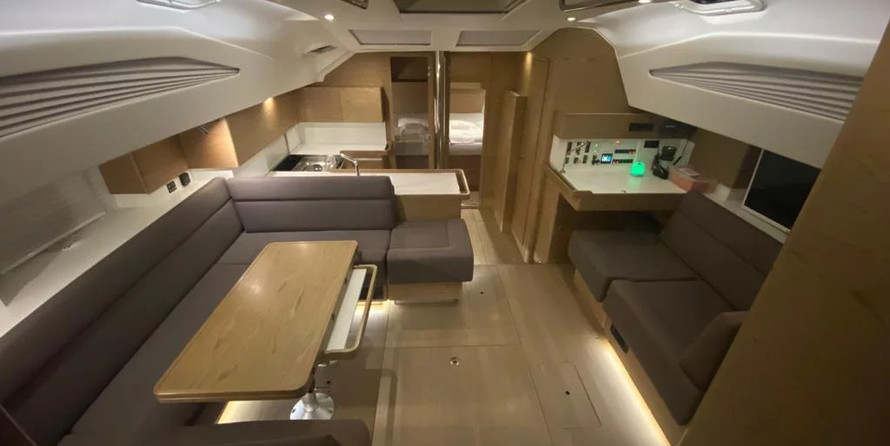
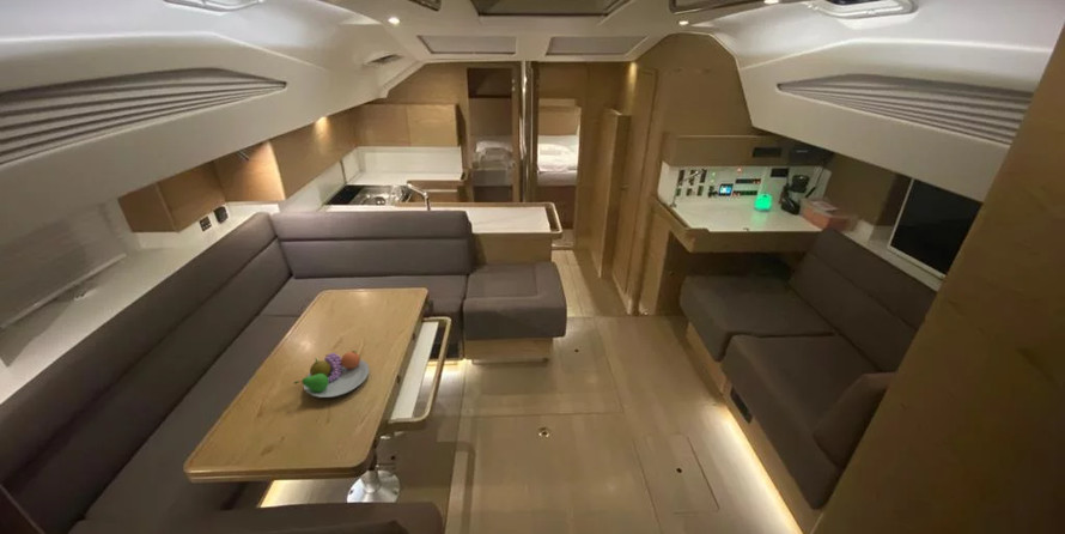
+ fruit bowl [293,350,370,399]
